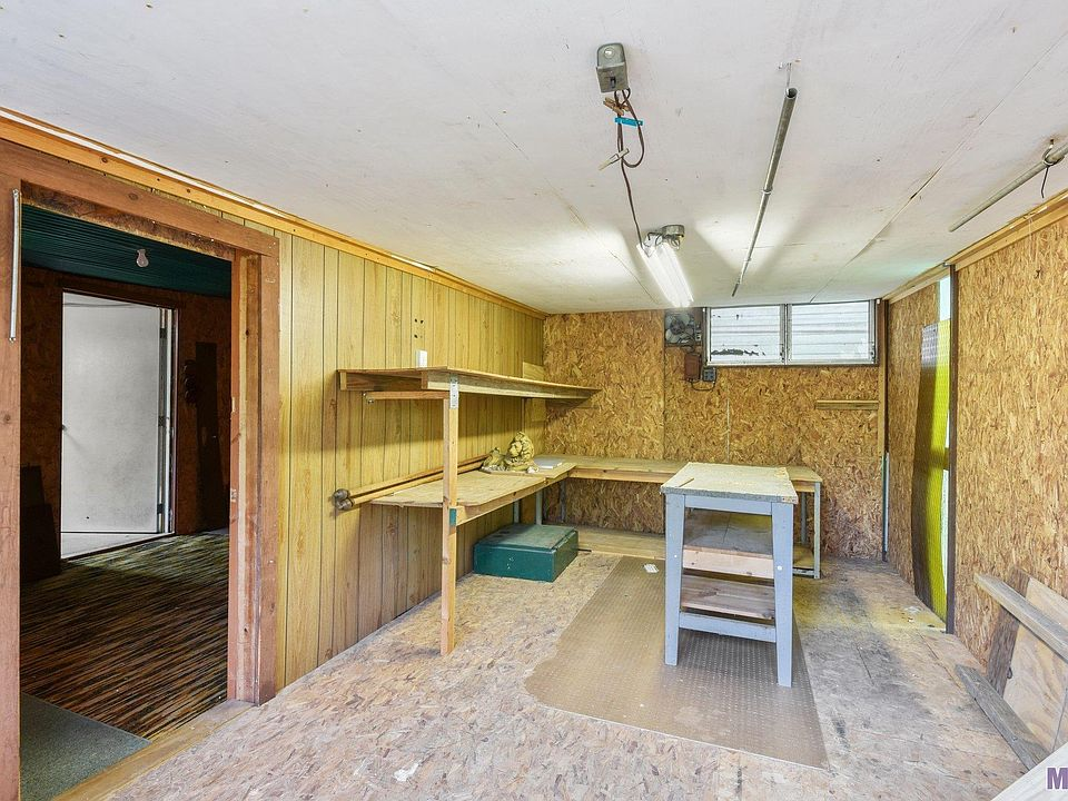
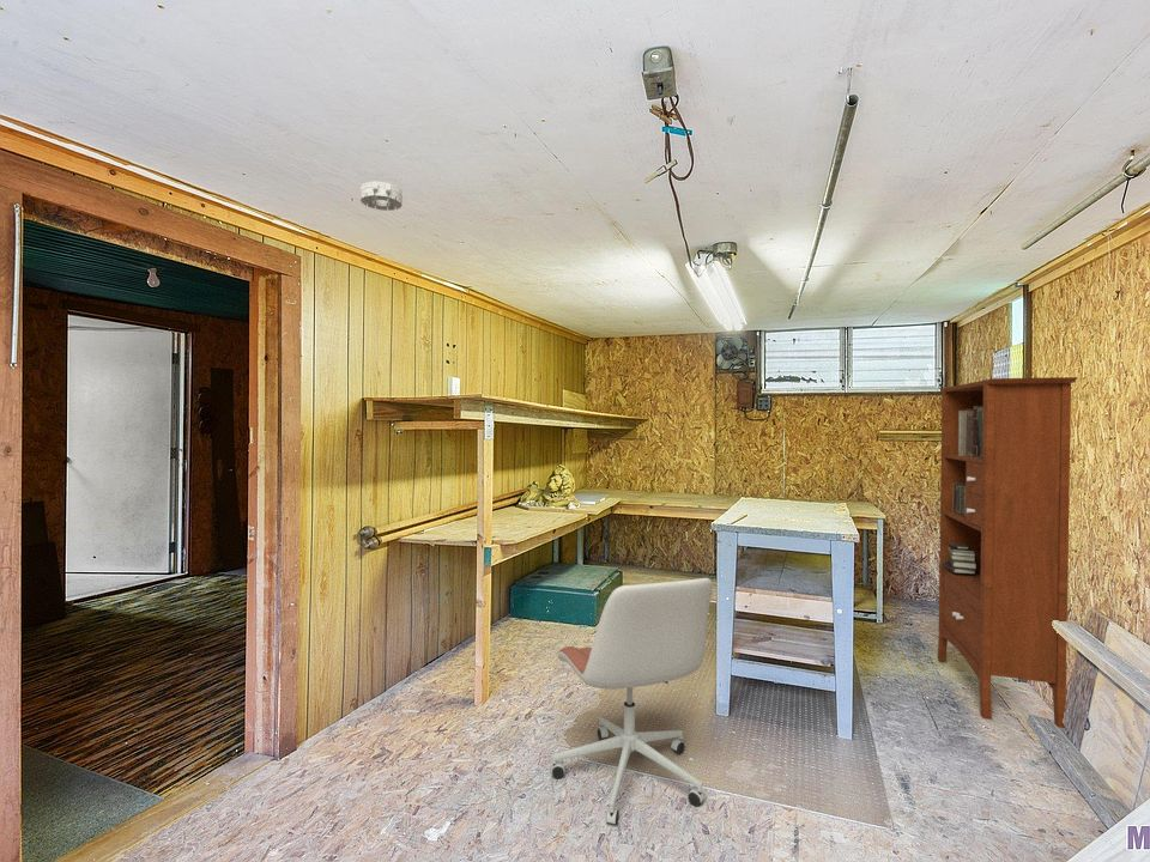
+ bookcase [937,376,1078,729]
+ office chair [550,577,713,827]
+ smoke detector [359,180,404,212]
